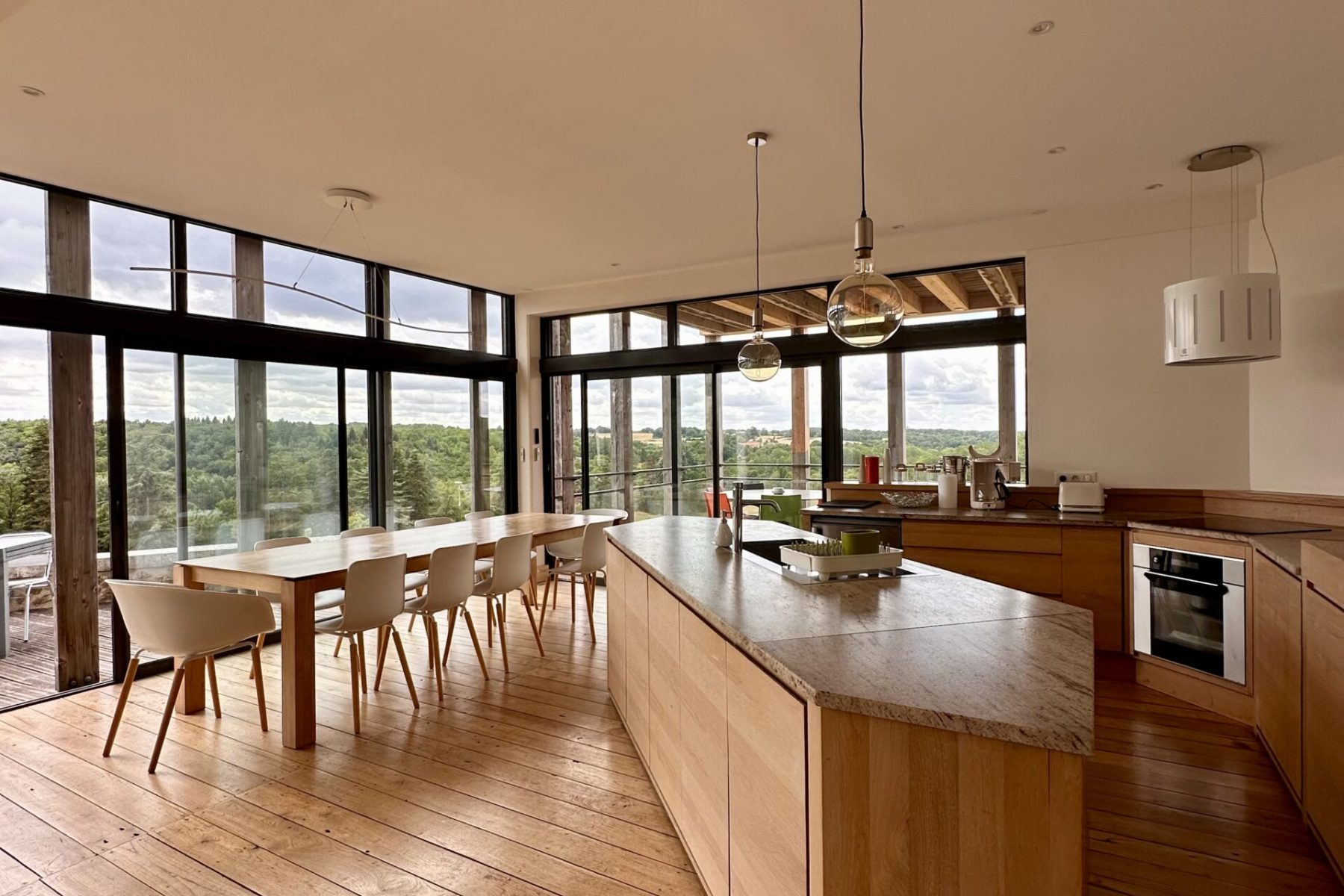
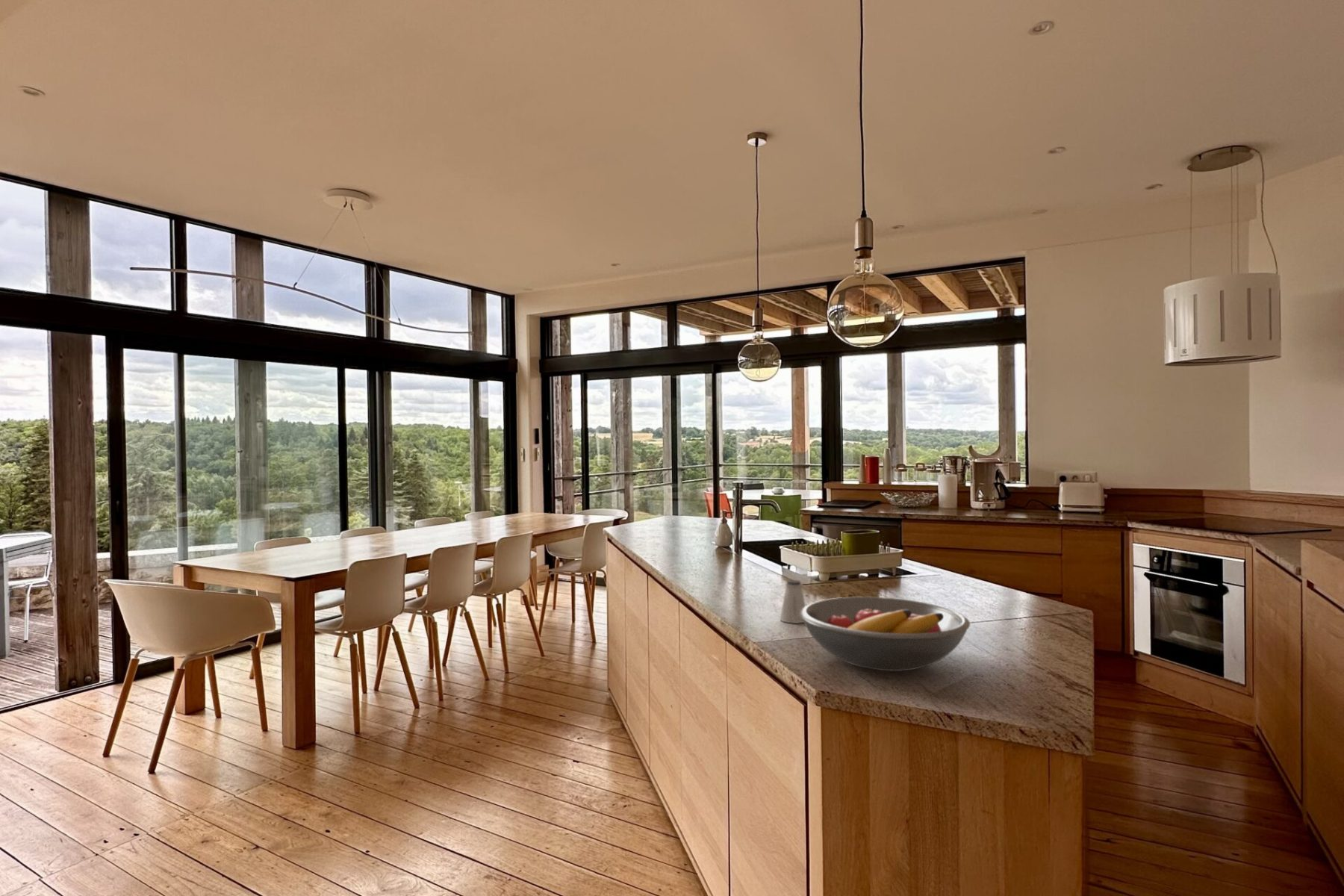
+ saltshaker [779,579,806,624]
+ fruit bowl [800,597,971,672]
